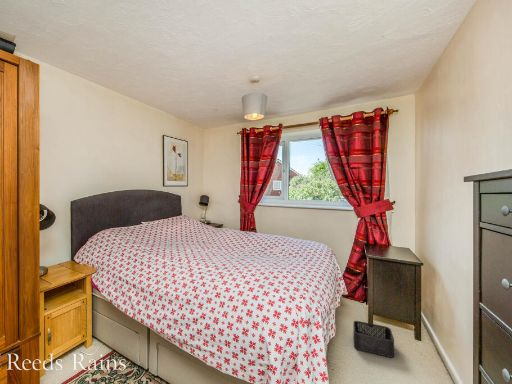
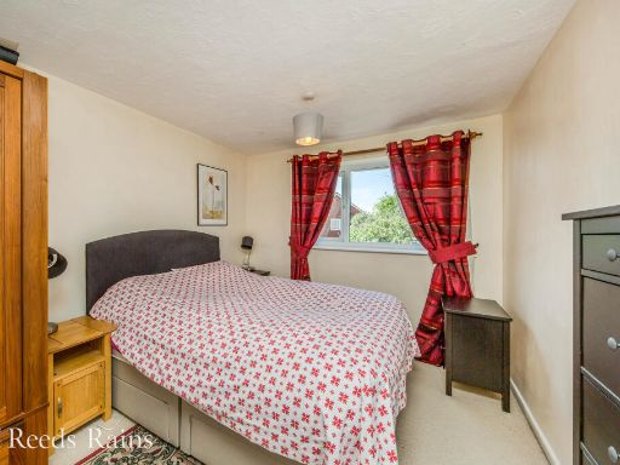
- storage bin [352,320,395,358]
